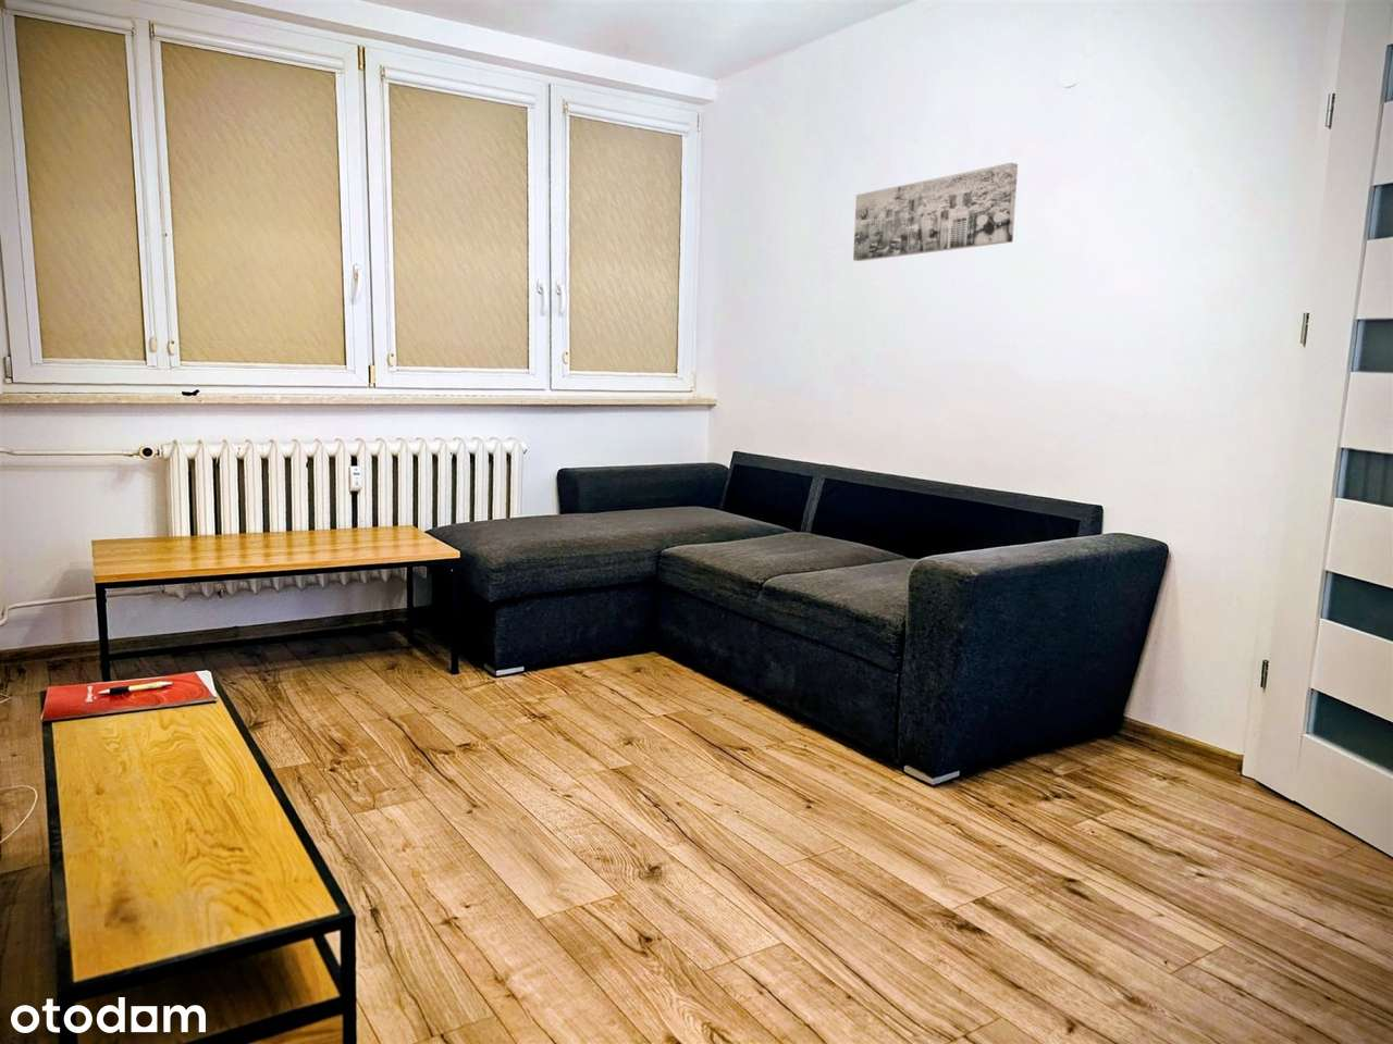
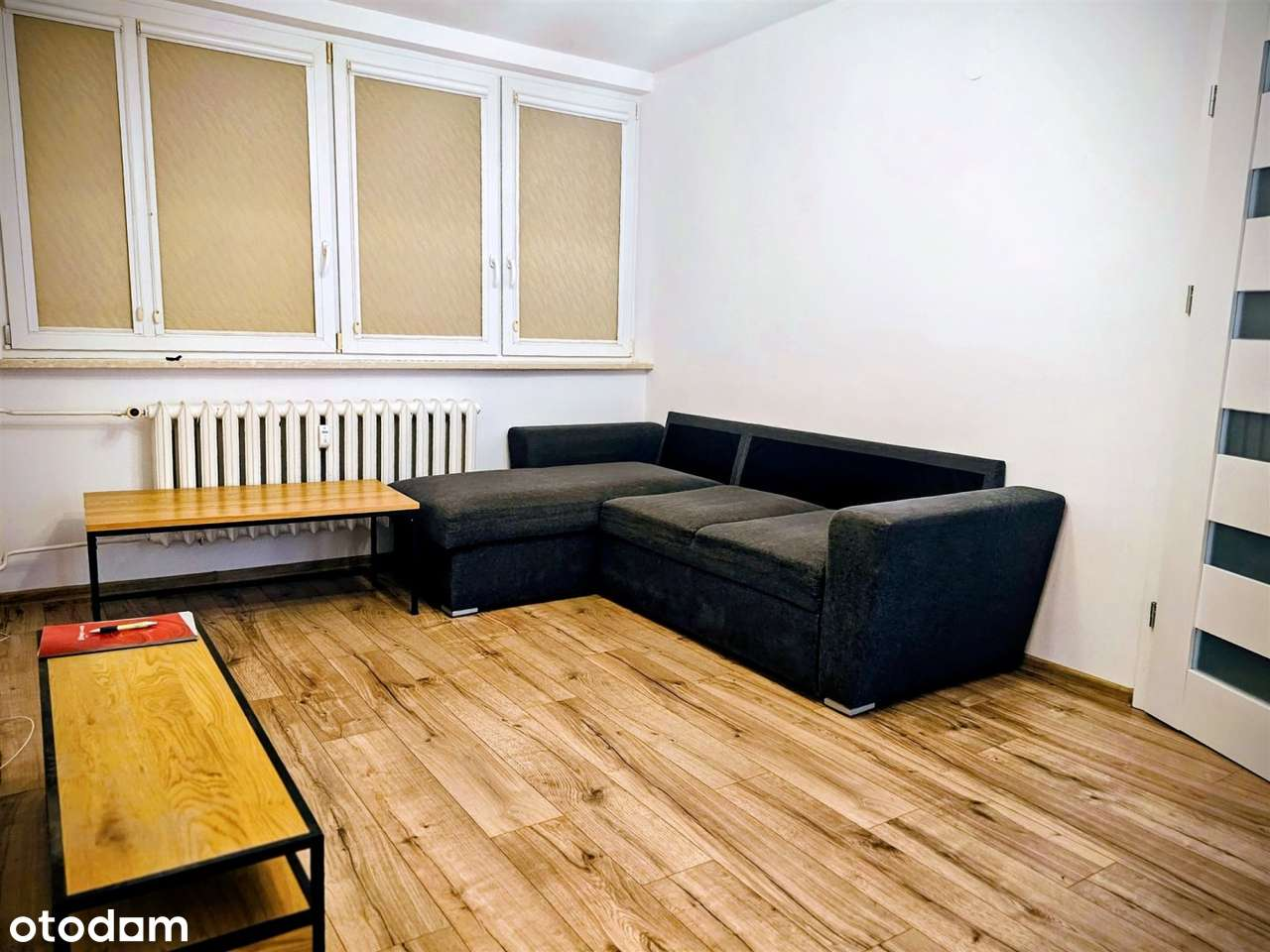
- wall art [852,162,1019,262]
